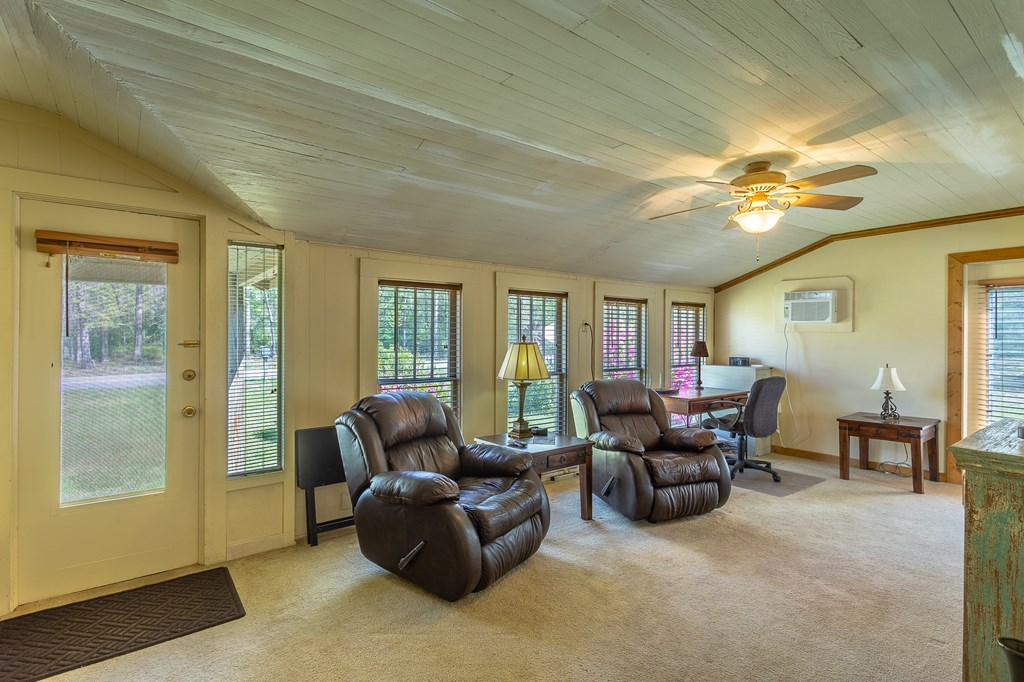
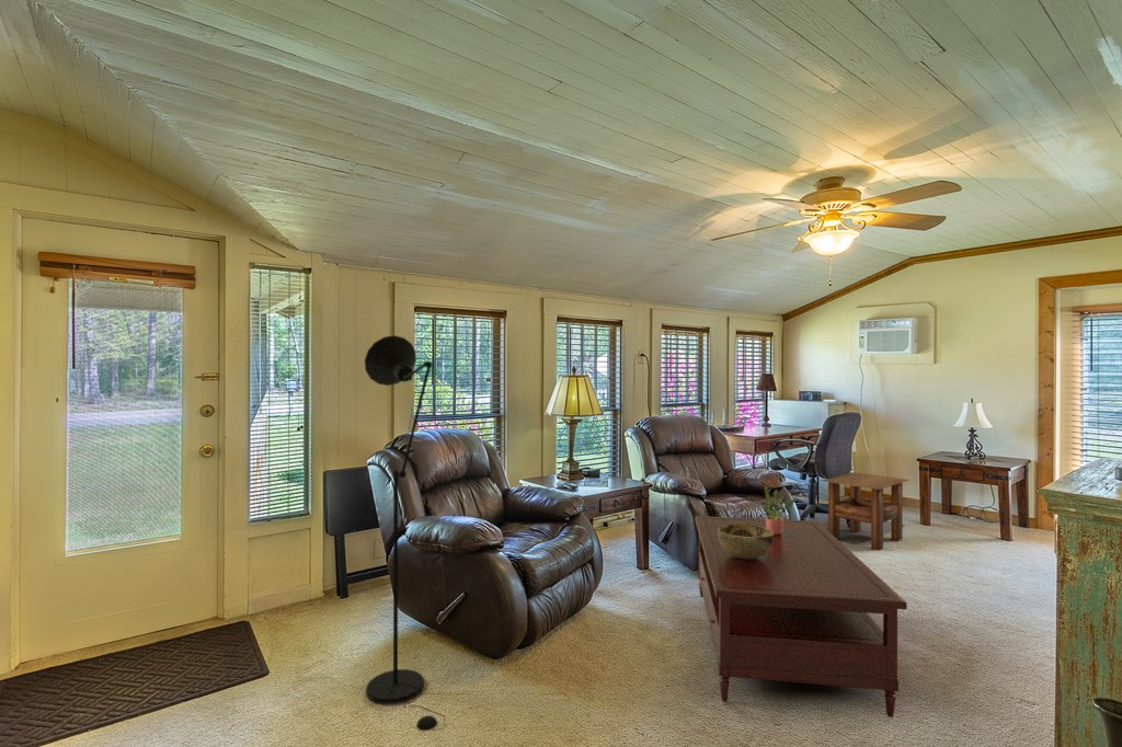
+ side table [821,472,911,551]
+ decorative bowl [718,524,774,559]
+ floor lamp [364,334,446,732]
+ potted plant [760,486,799,535]
+ coffee table [695,515,908,719]
